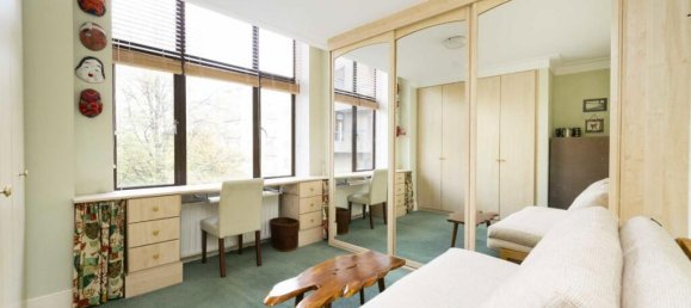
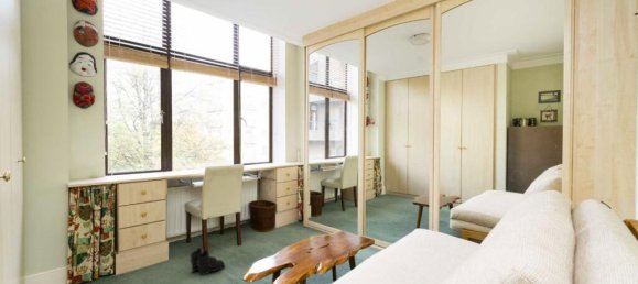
+ boots [188,247,226,276]
